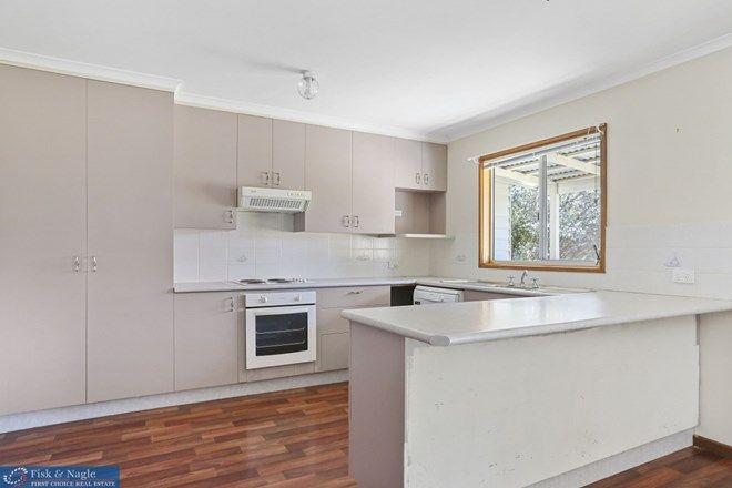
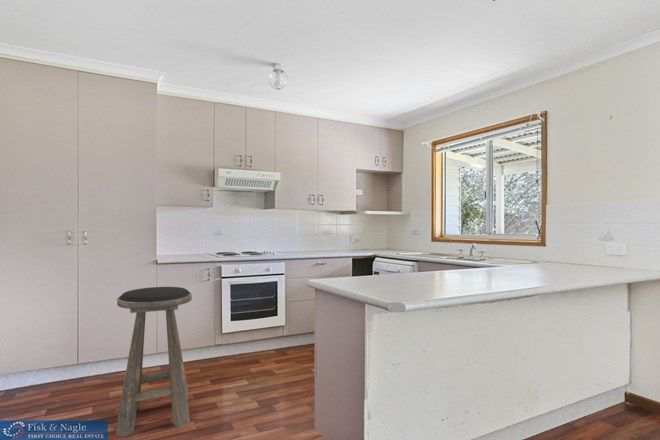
+ stool [115,286,193,437]
